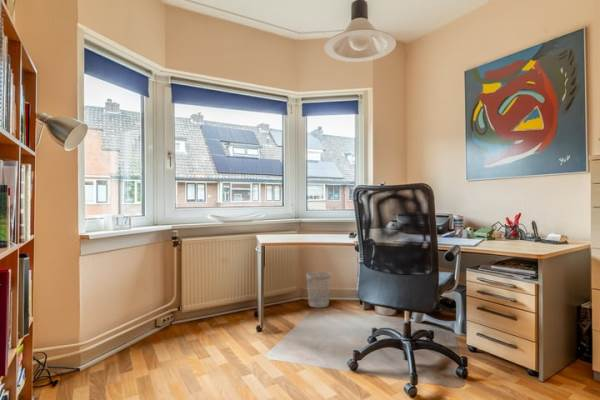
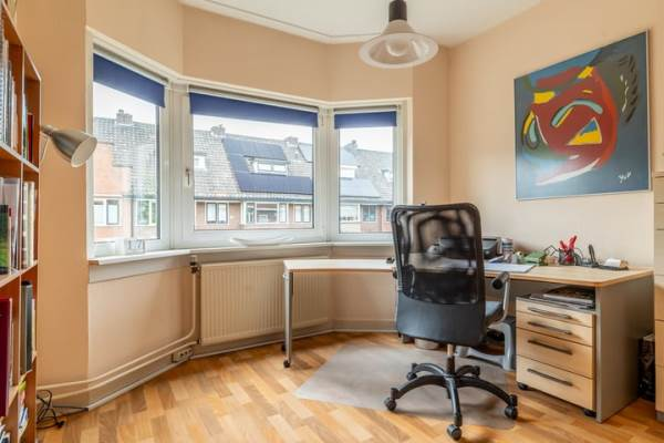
- wastebasket [305,270,332,309]
